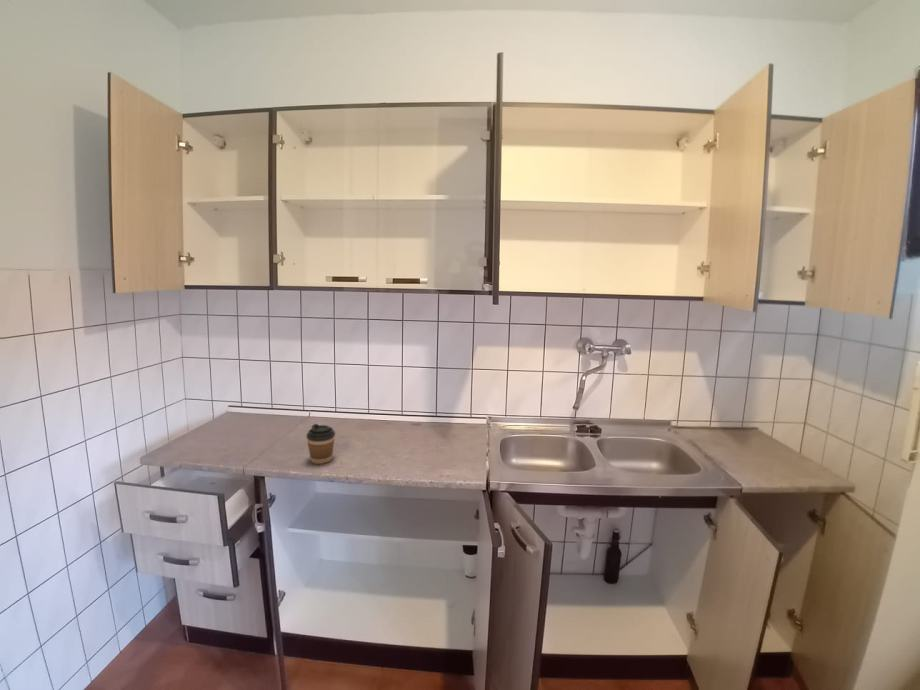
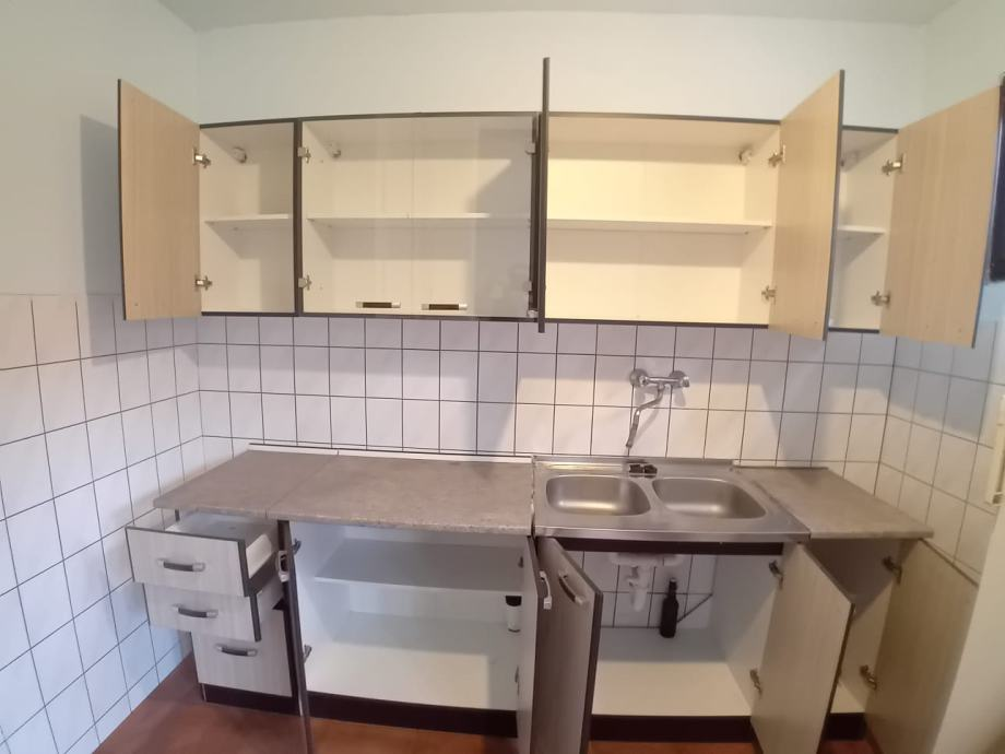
- coffee cup [305,423,336,465]
